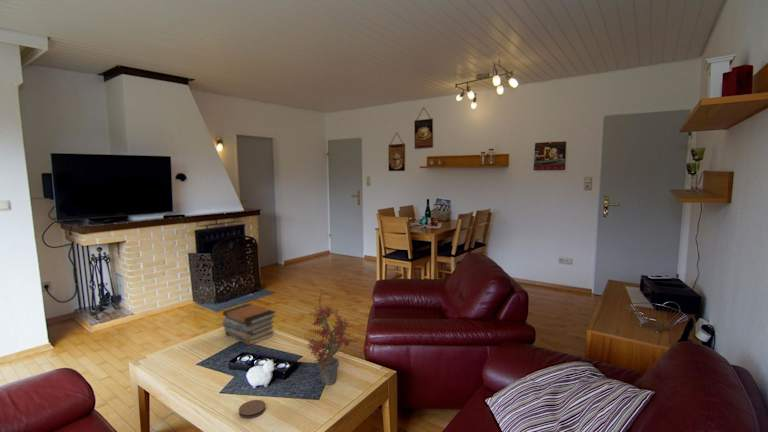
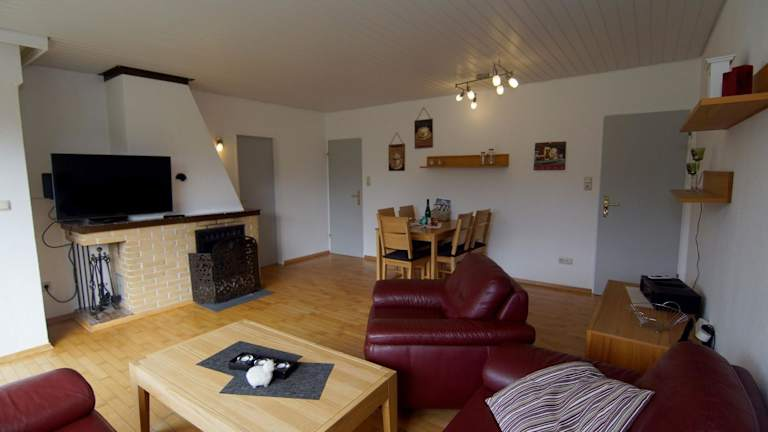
- potted plant [303,290,361,386]
- coaster [238,399,267,419]
- book stack [222,303,277,346]
